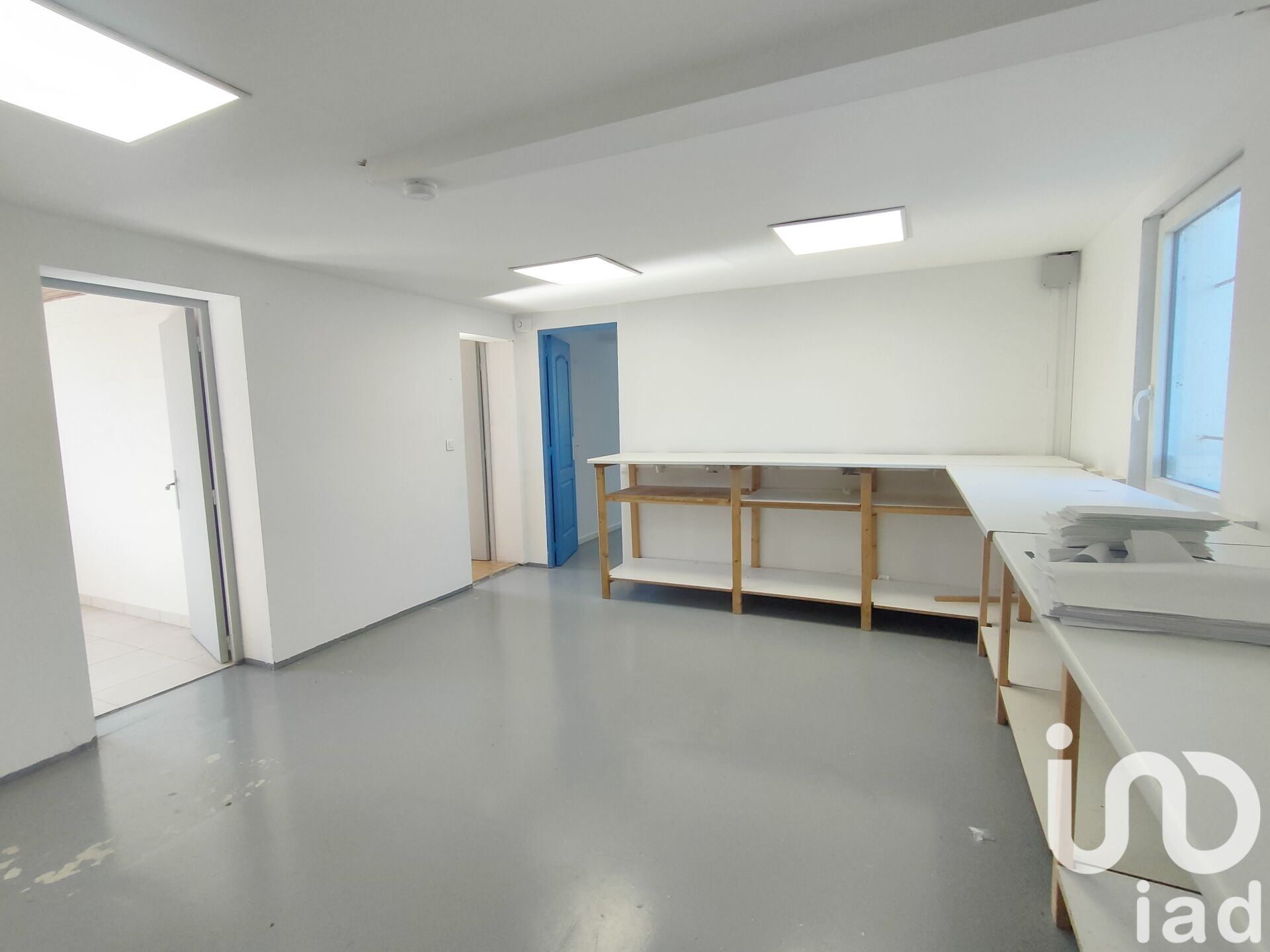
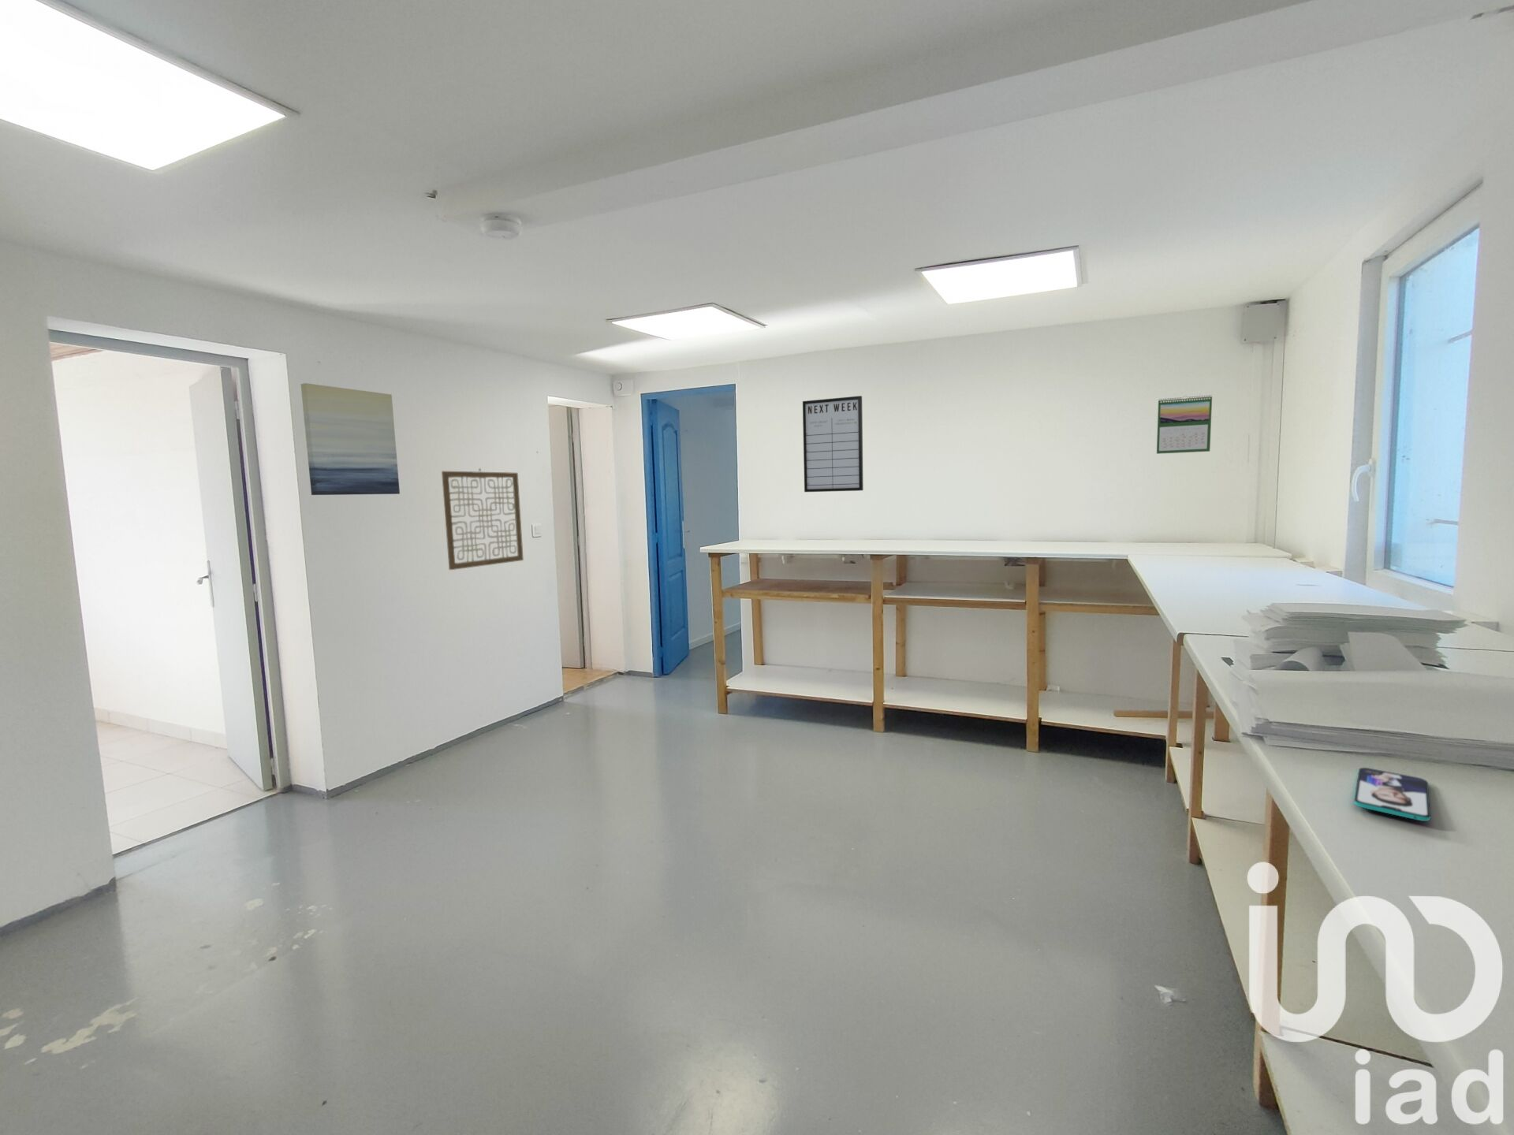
+ writing board [802,395,864,492]
+ wall art [299,383,401,496]
+ calendar [1156,395,1212,454]
+ smartphone [1353,767,1432,823]
+ wall art [441,467,525,571]
